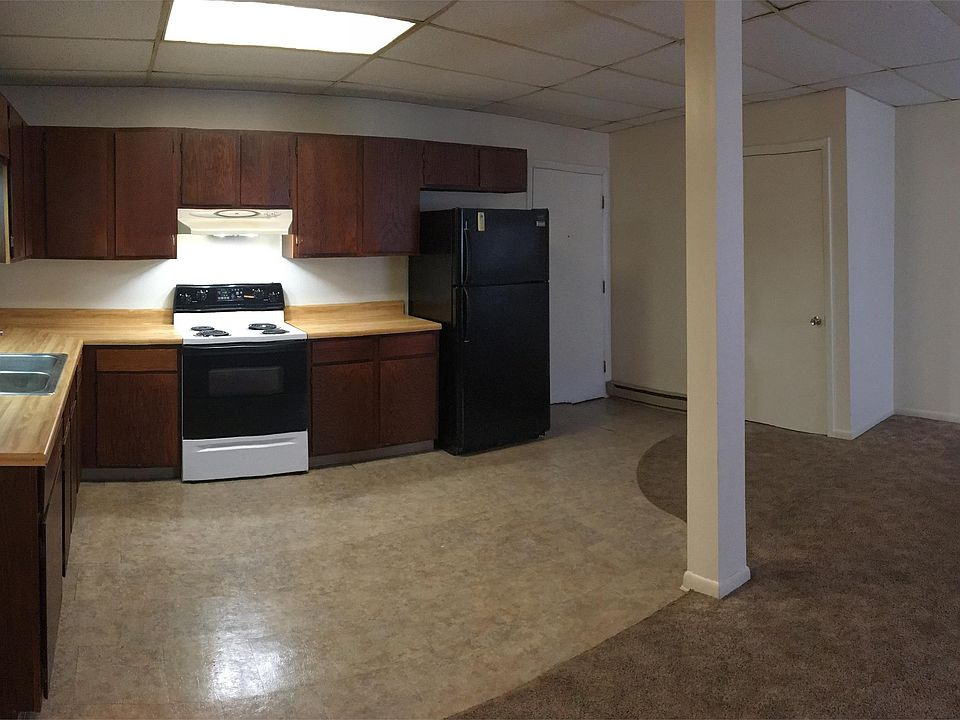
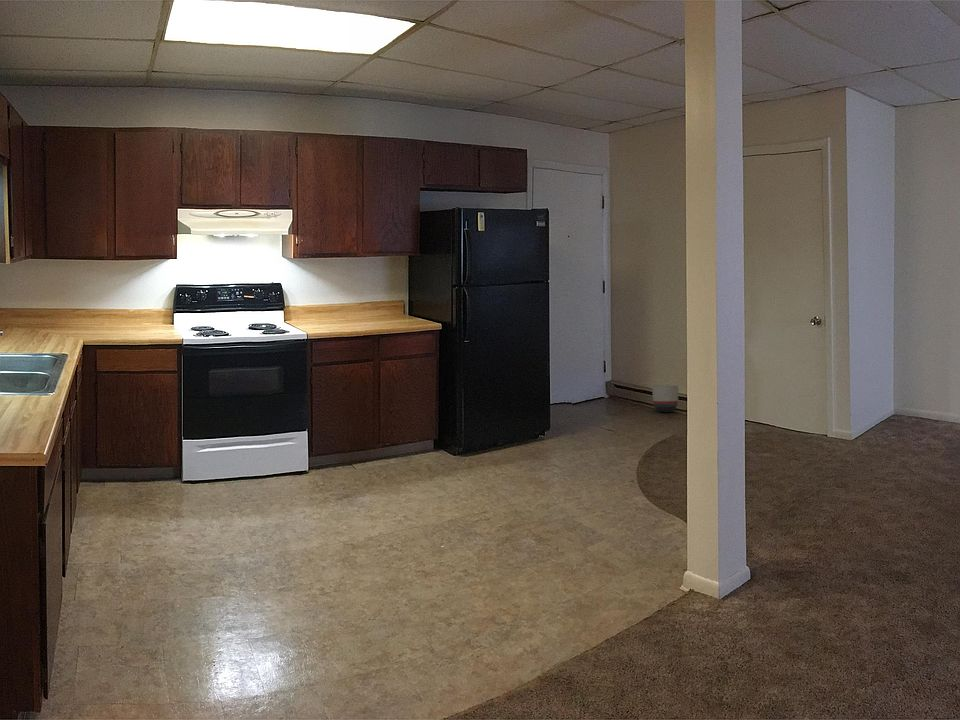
+ planter [652,384,679,413]
